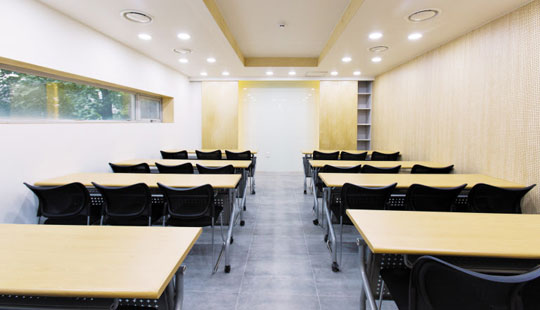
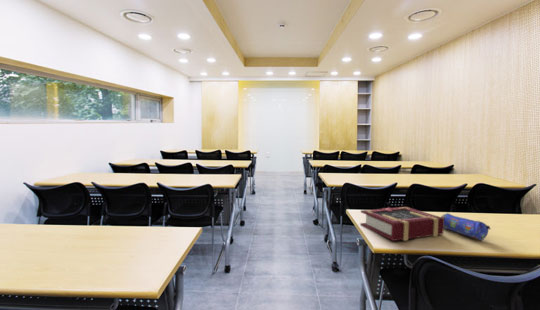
+ book [359,206,445,242]
+ pencil case [440,212,491,242]
